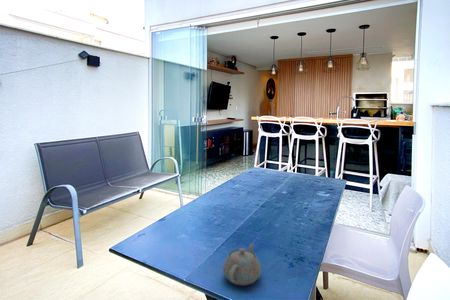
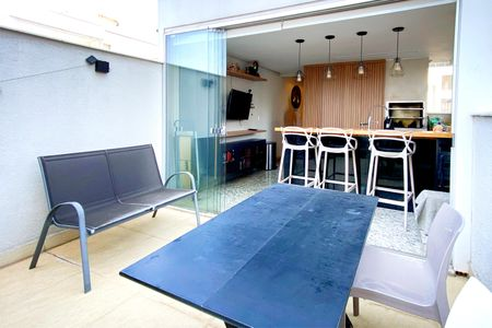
- teapot [222,242,262,287]
